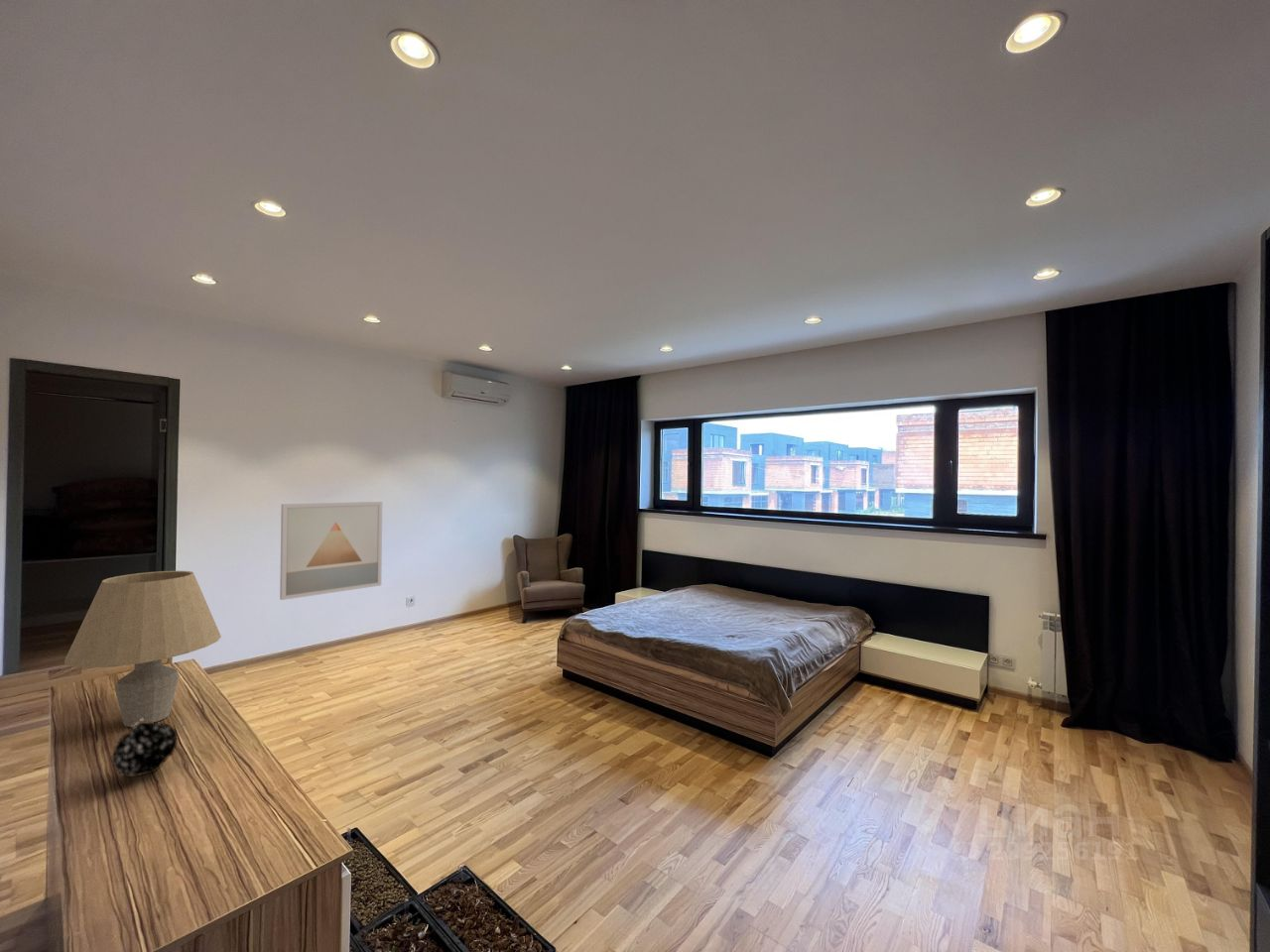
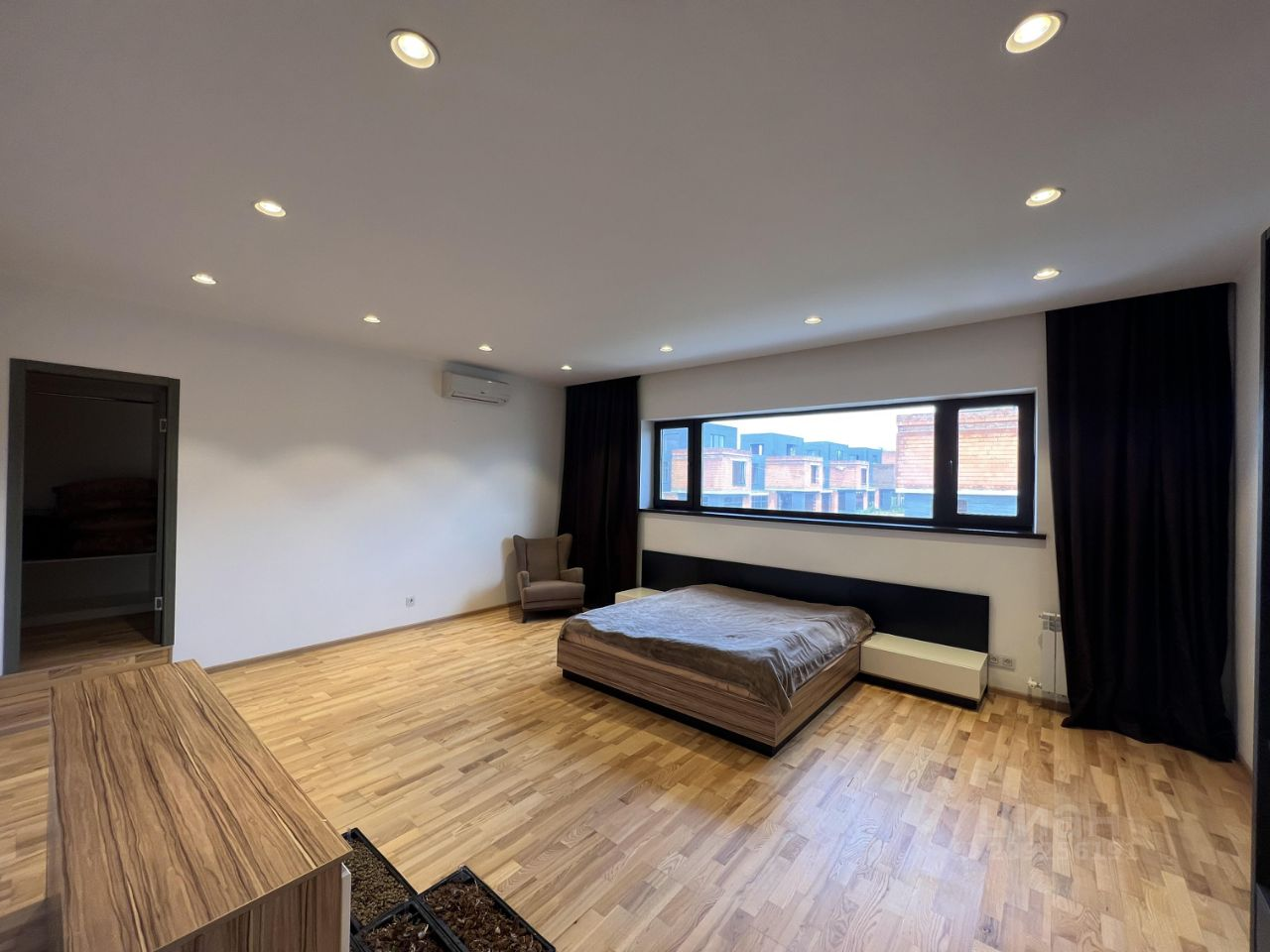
- table lamp [64,570,222,728]
- decorative ball [110,719,187,778]
- wall art [279,501,383,601]
